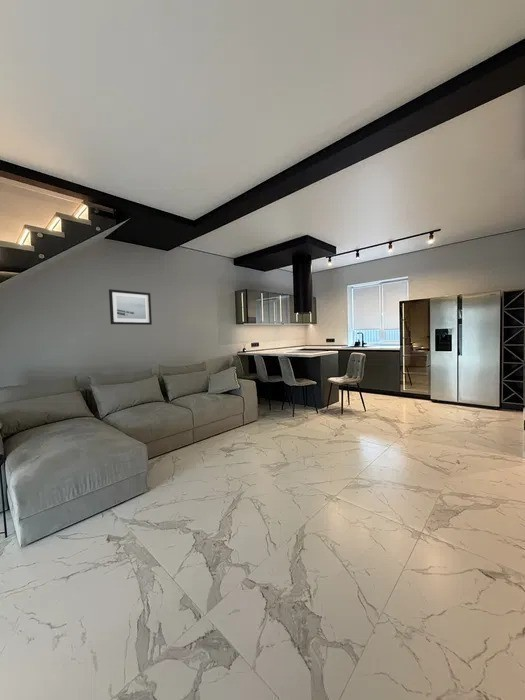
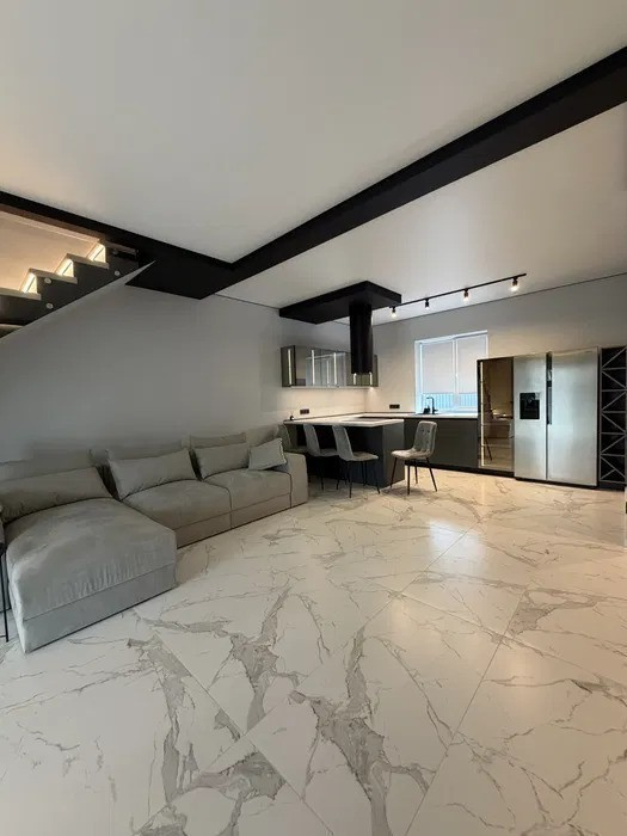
- wall art [108,288,153,326]
